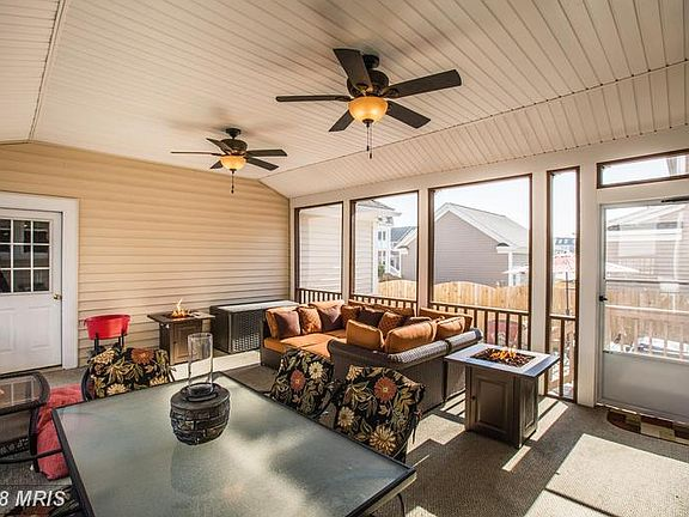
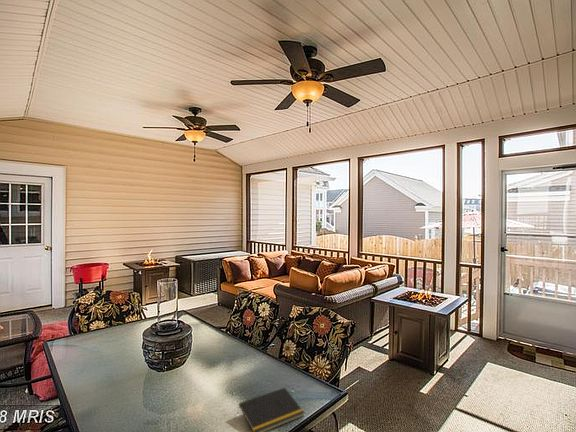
+ notepad [237,387,305,432]
